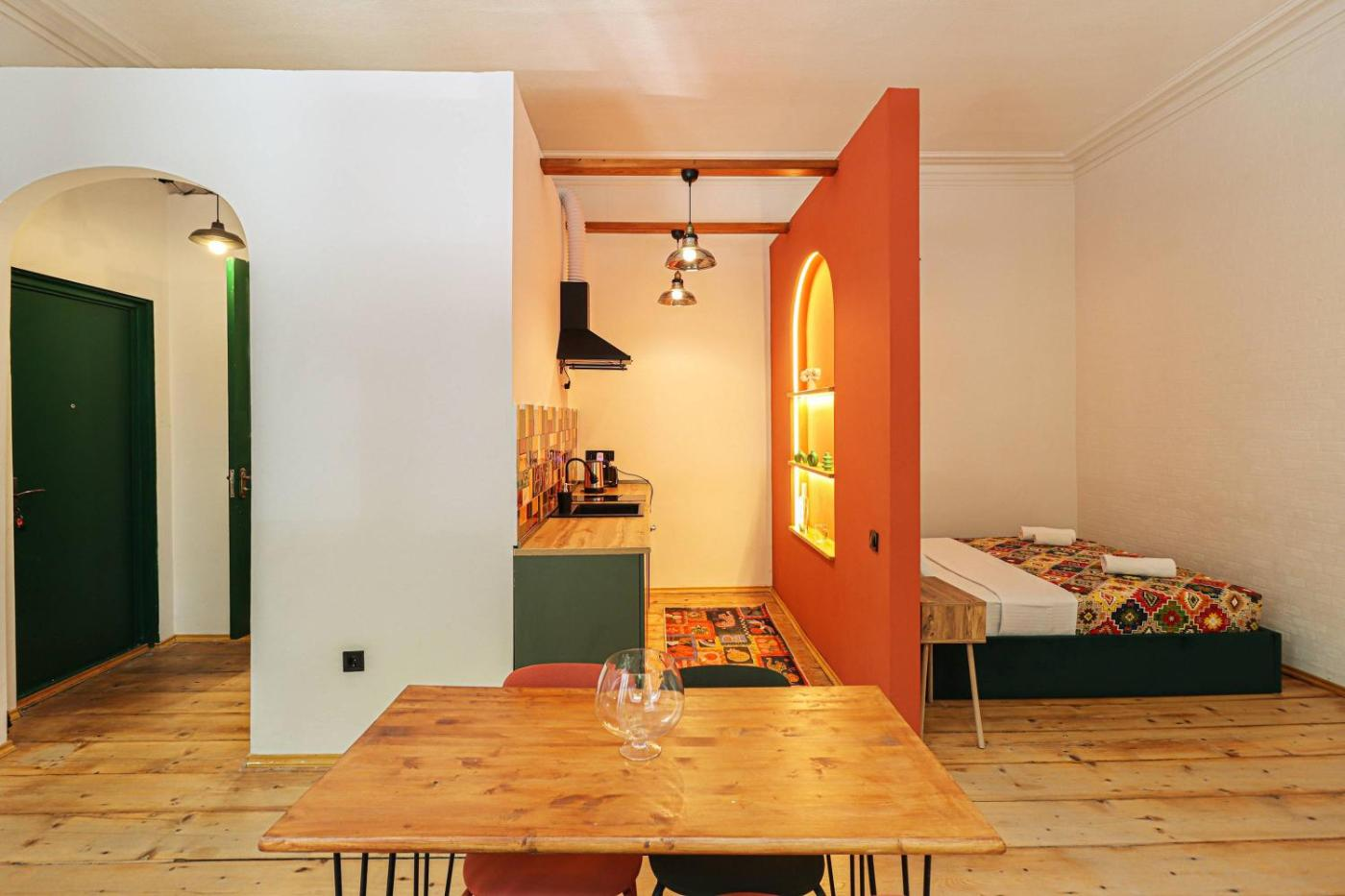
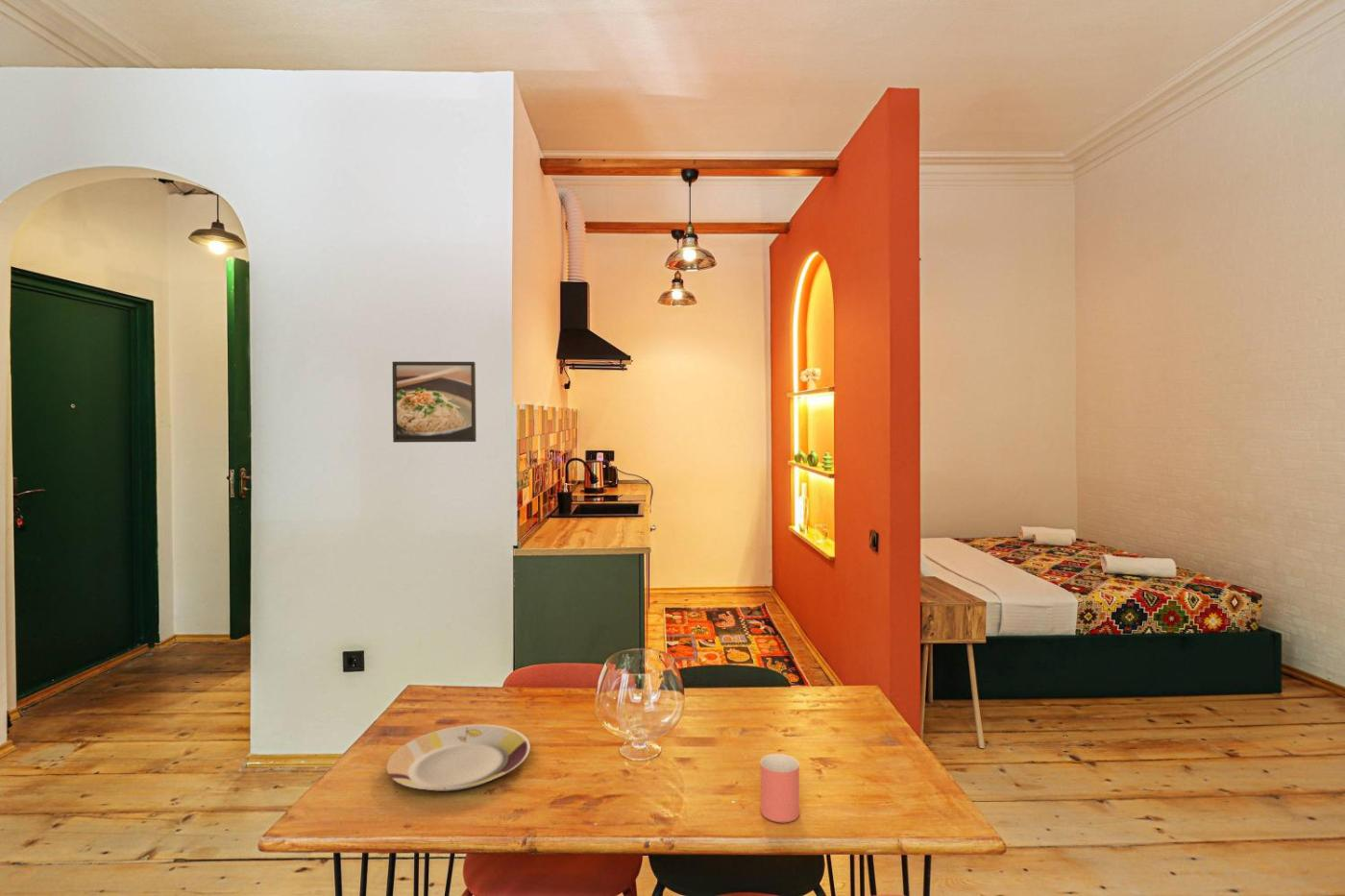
+ plate [385,724,531,792]
+ cup [760,753,800,823]
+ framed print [391,361,477,444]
